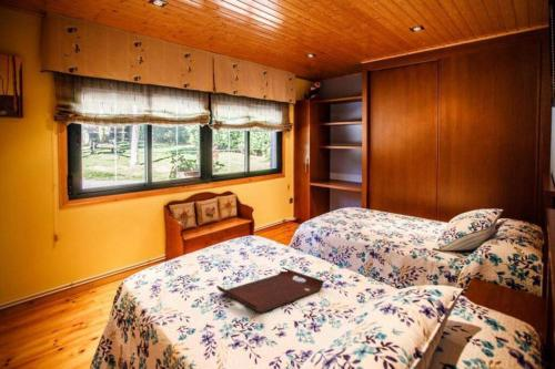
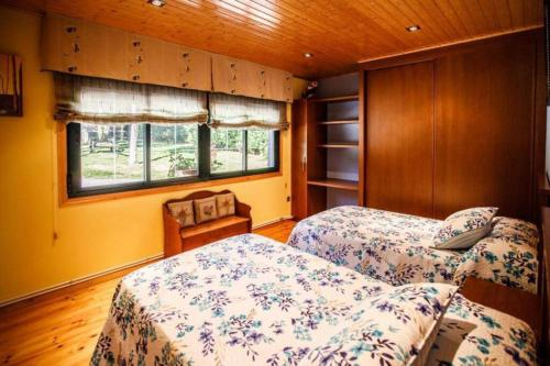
- serving tray [215,266,325,314]
